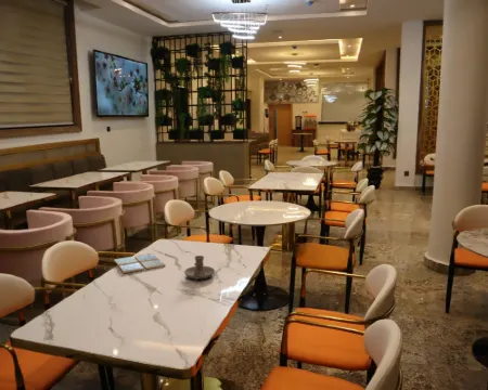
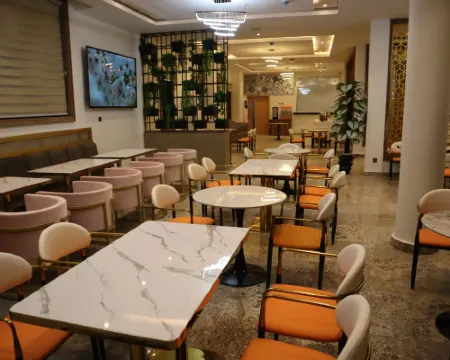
- drink coaster [113,252,167,274]
- candle holder [183,255,216,281]
